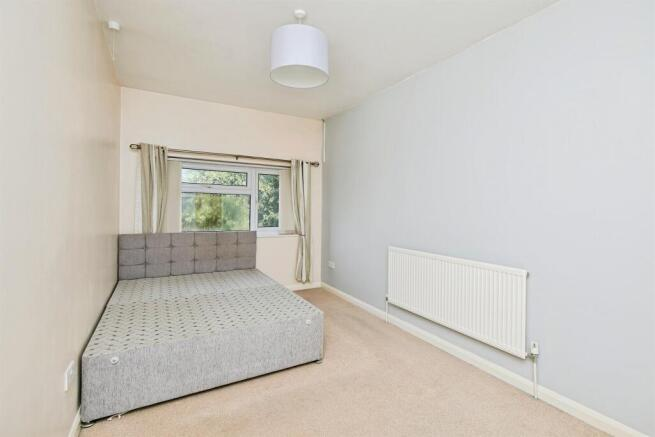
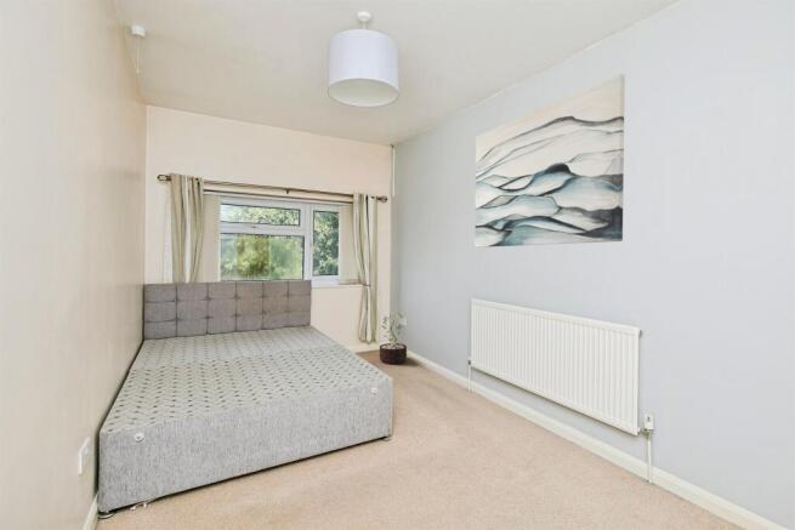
+ wall art [475,73,626,249]
+ decorative plant [379,312,408,365]
